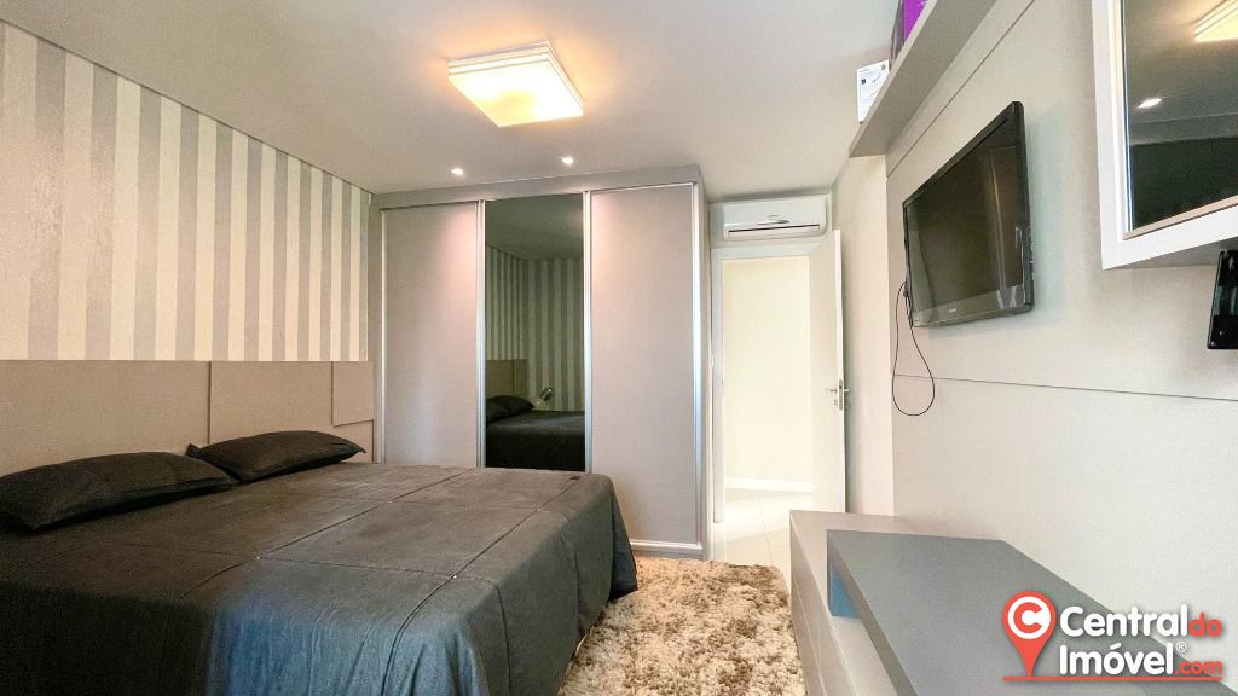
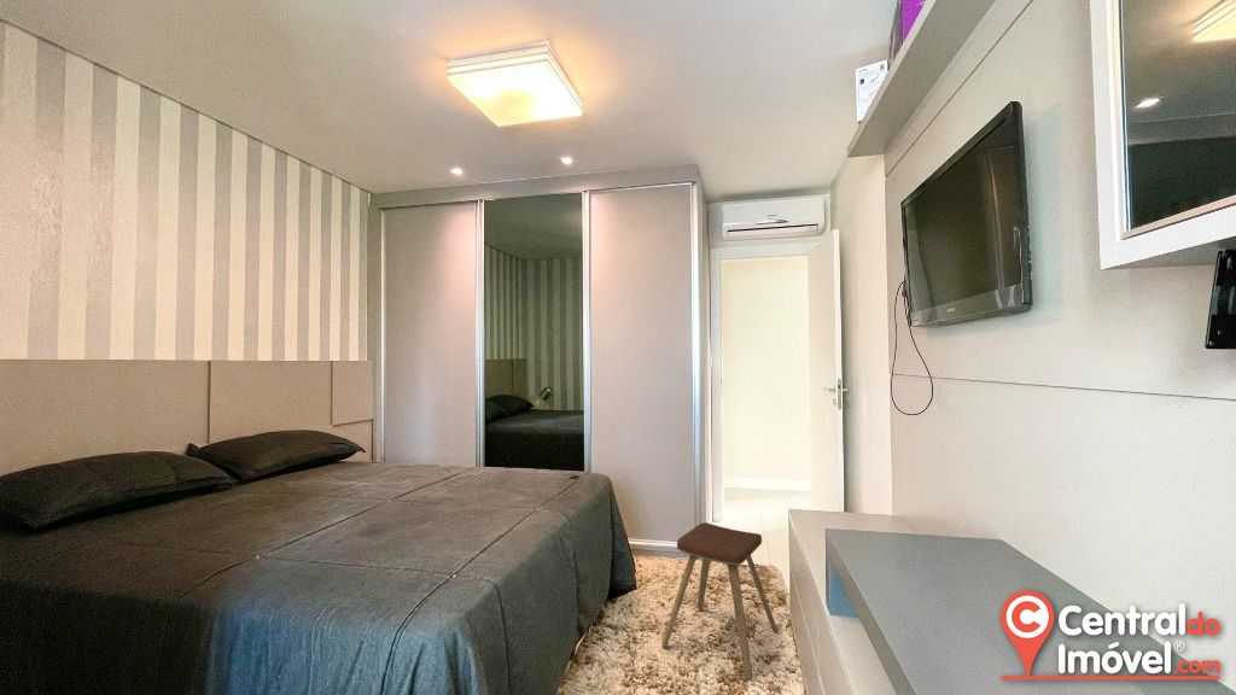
+ music stool [660,521,780,682]
